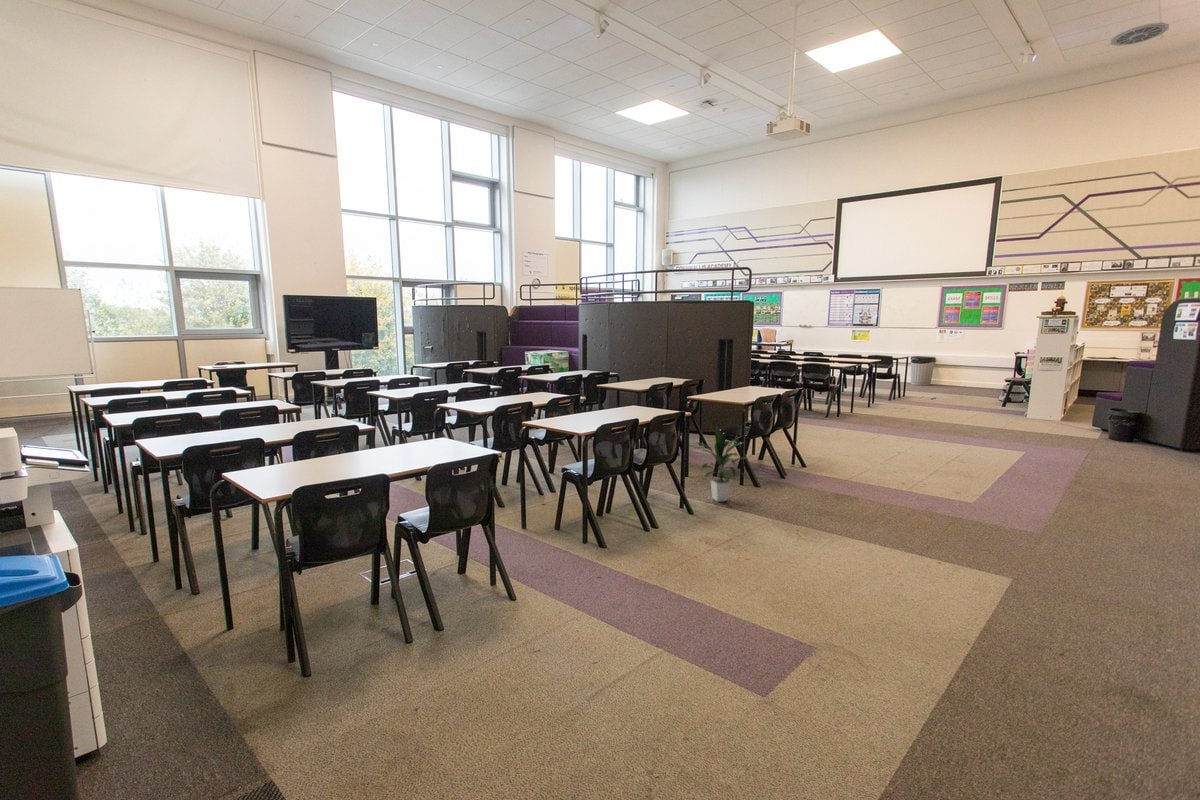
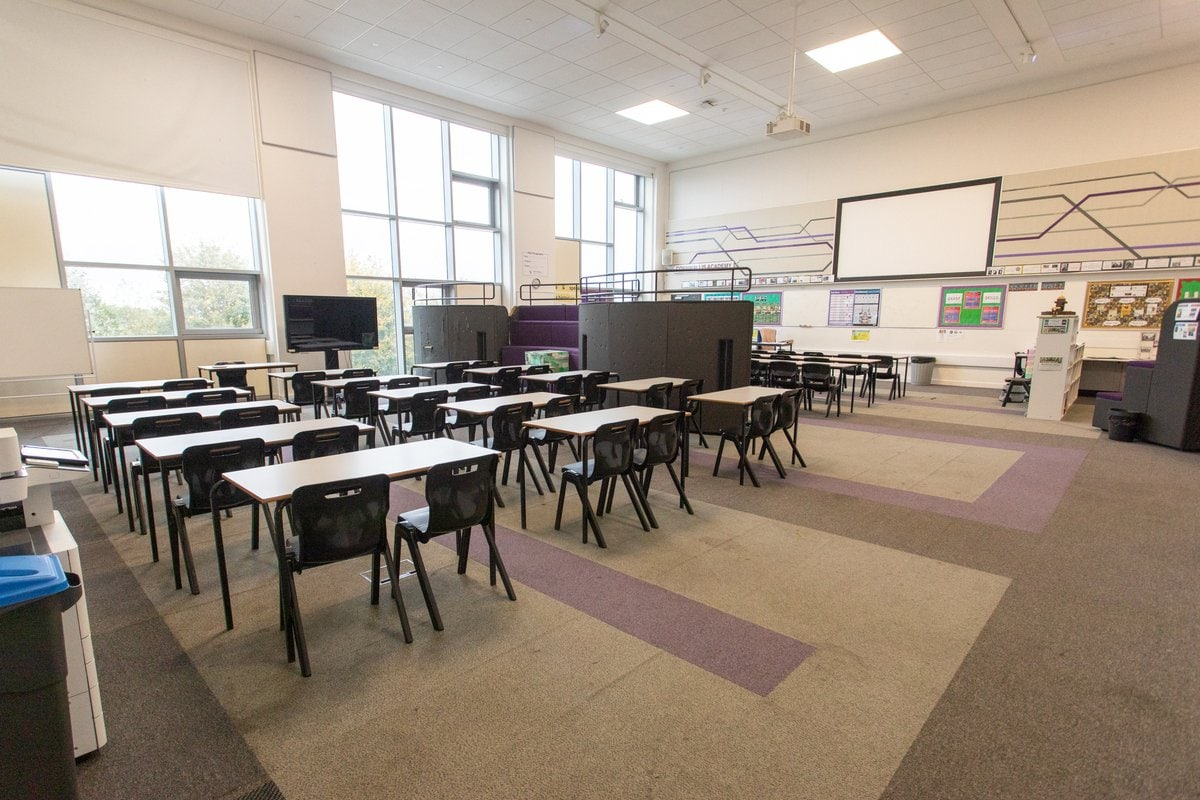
- ceiling vent [1110,21,1170,47]
- indoor plant [695,426,750,503]
